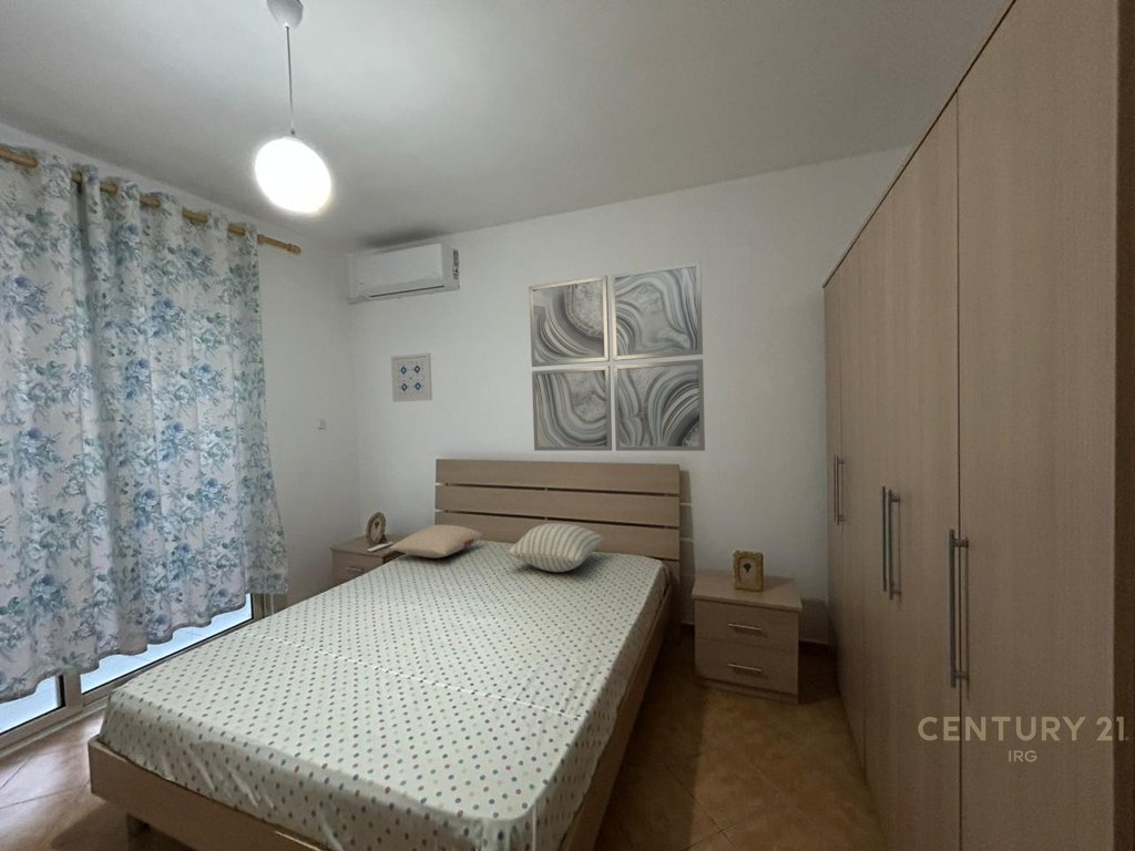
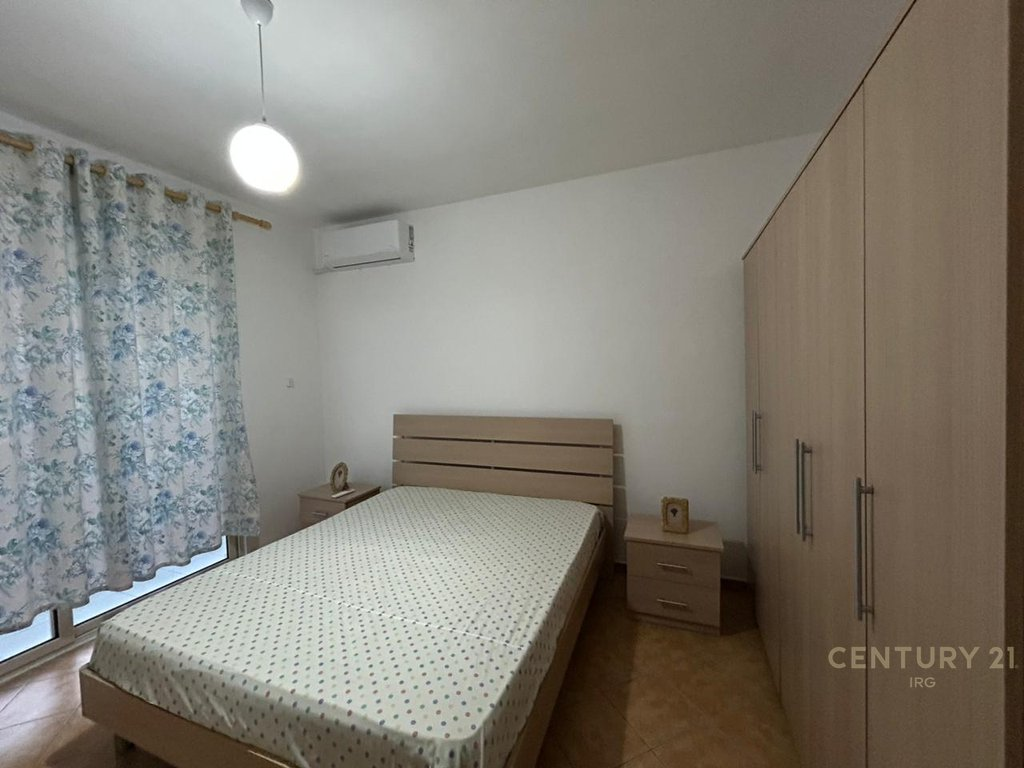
- pillow [389,524,484,558]
- wall art [390,352,433,403]
- pillow [505,522,605,573]
- wall art [528,260,706,452]
